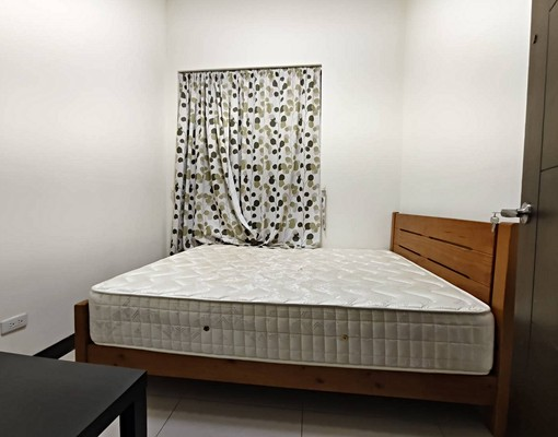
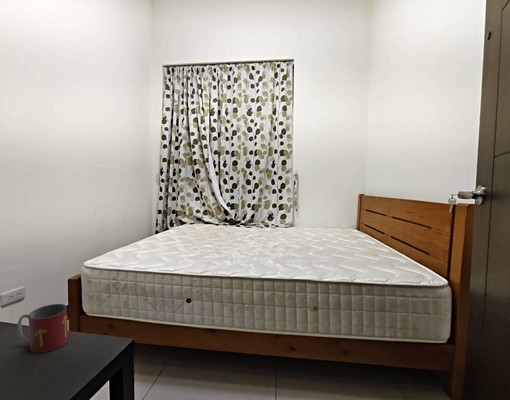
+ mug [16,303,69,354]
